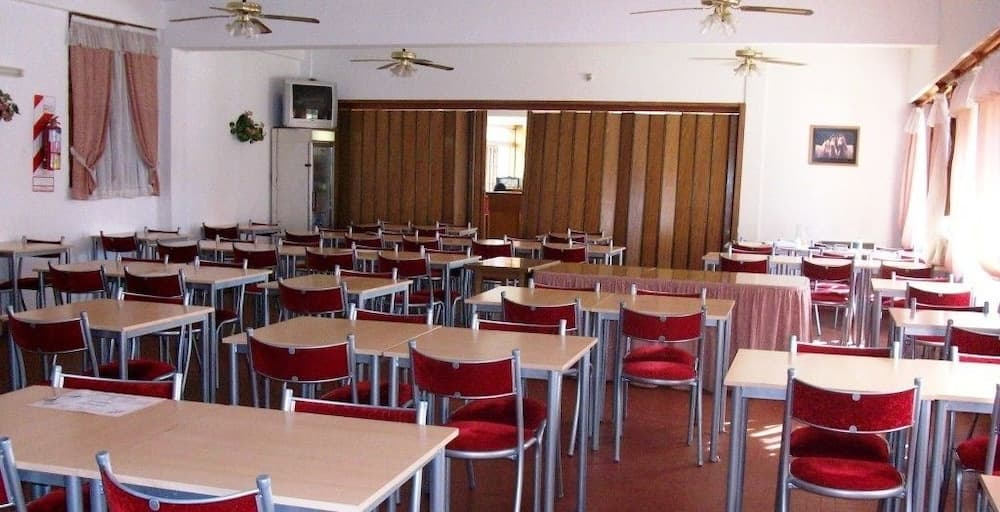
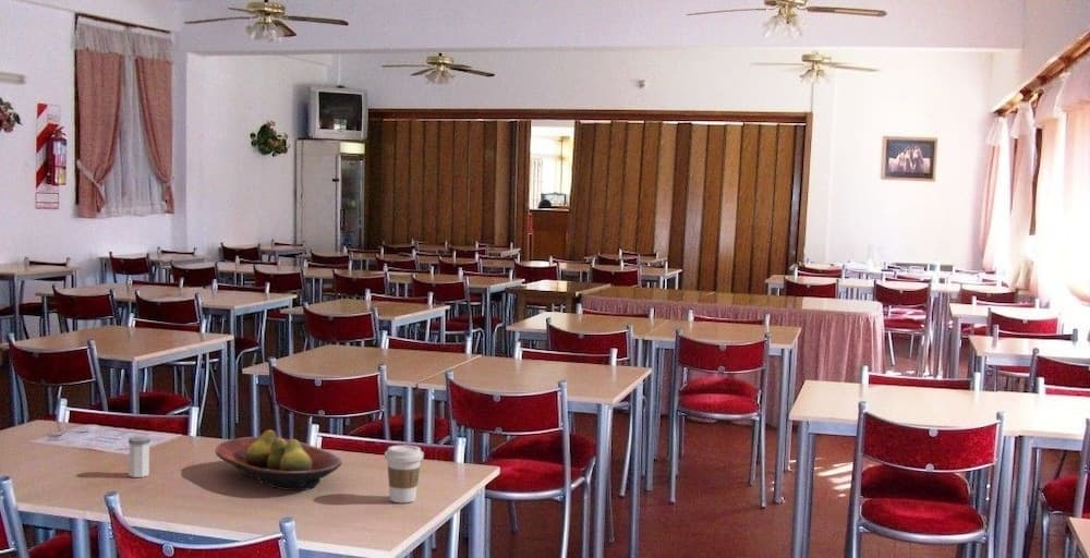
+ coffee cup [384,445,425,504]
+ fruit bowl [215,428,343,492]
+ salt shaker [128,435,152,478]
